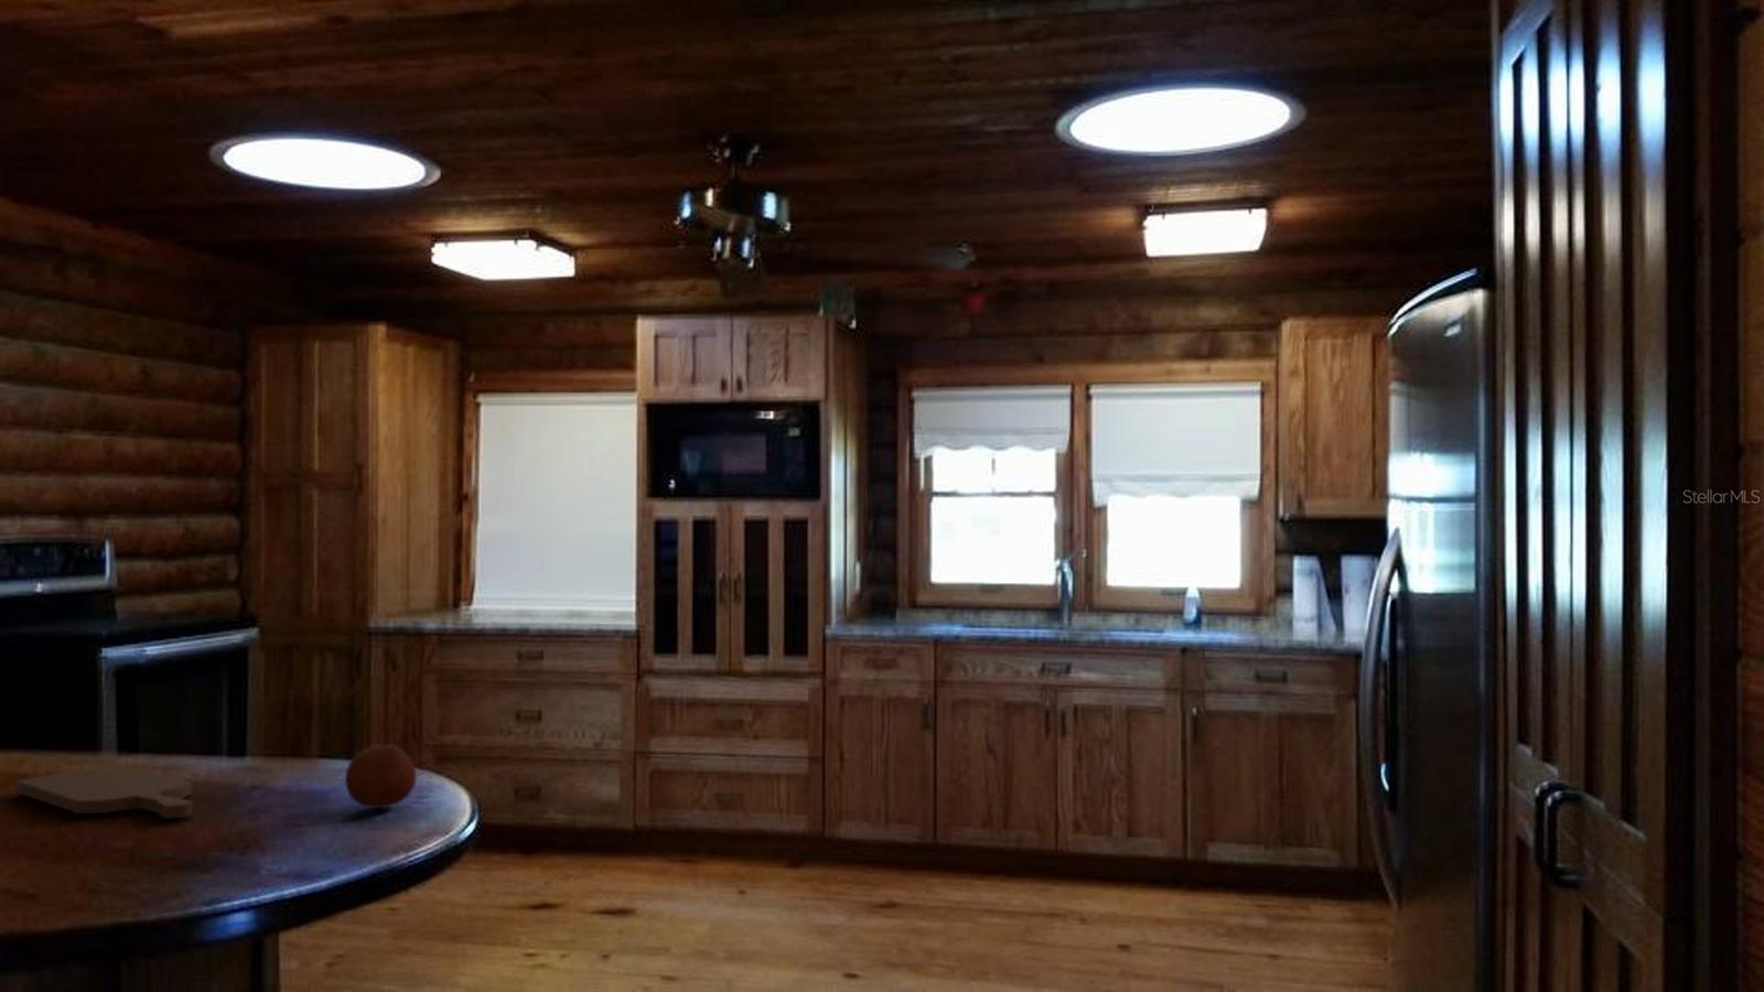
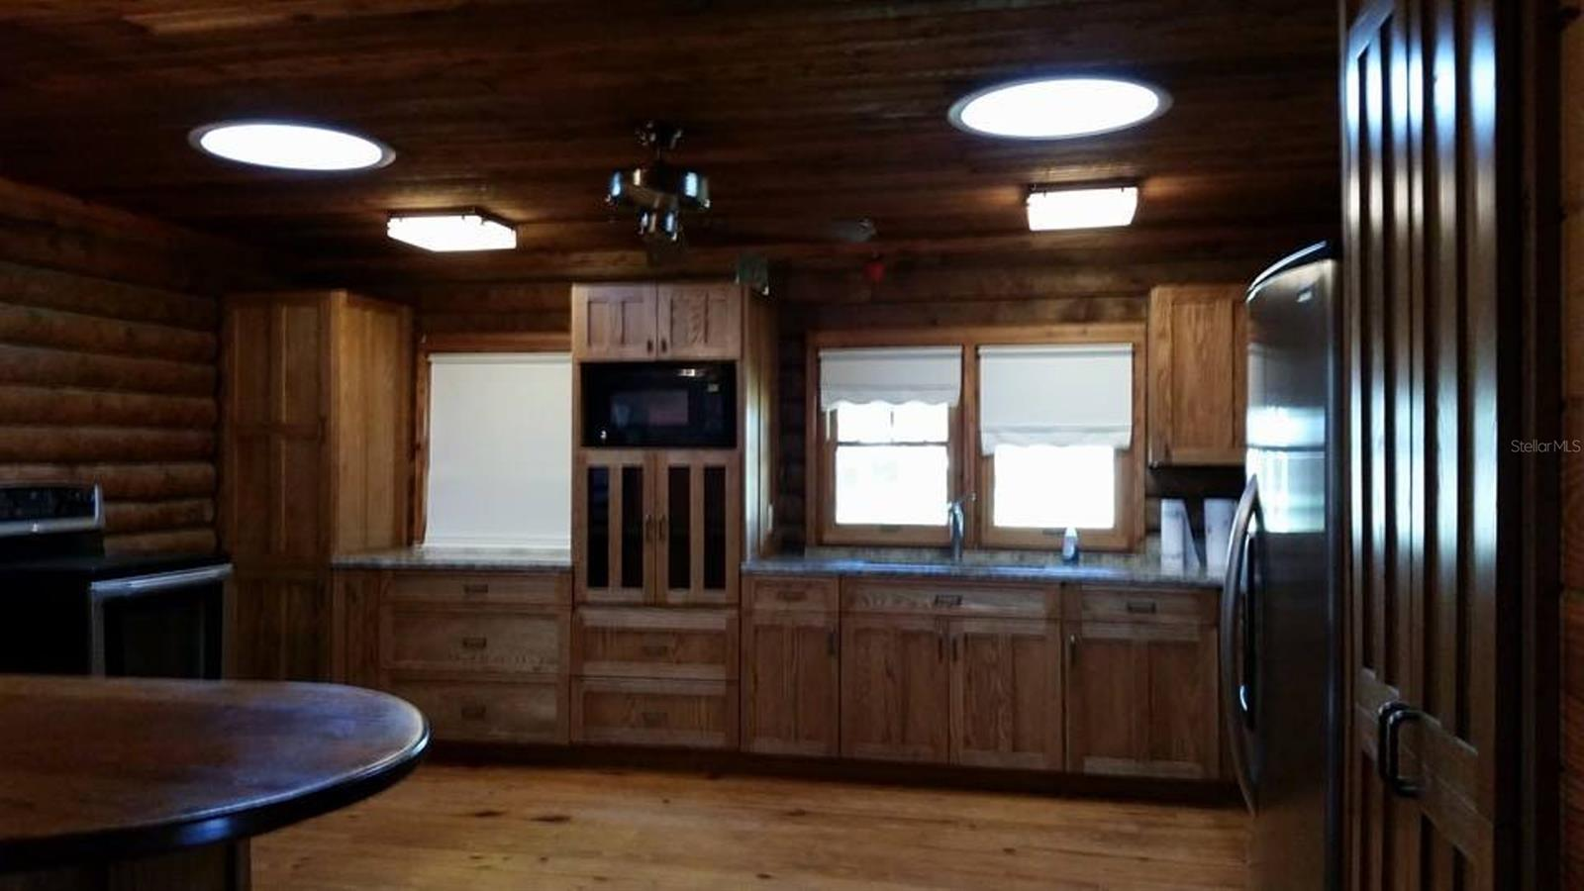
- cutting board [16,764,193,819]
- fruit [344,741,418,809]
